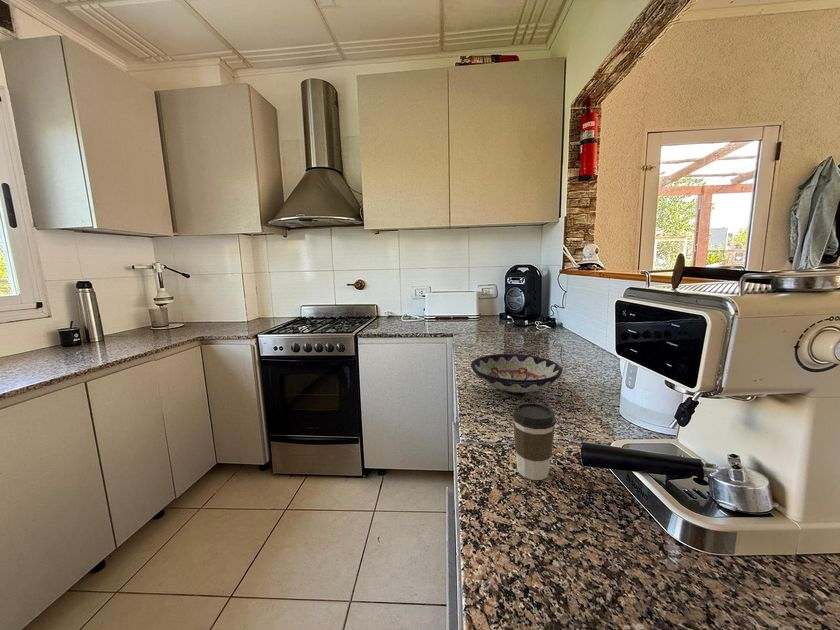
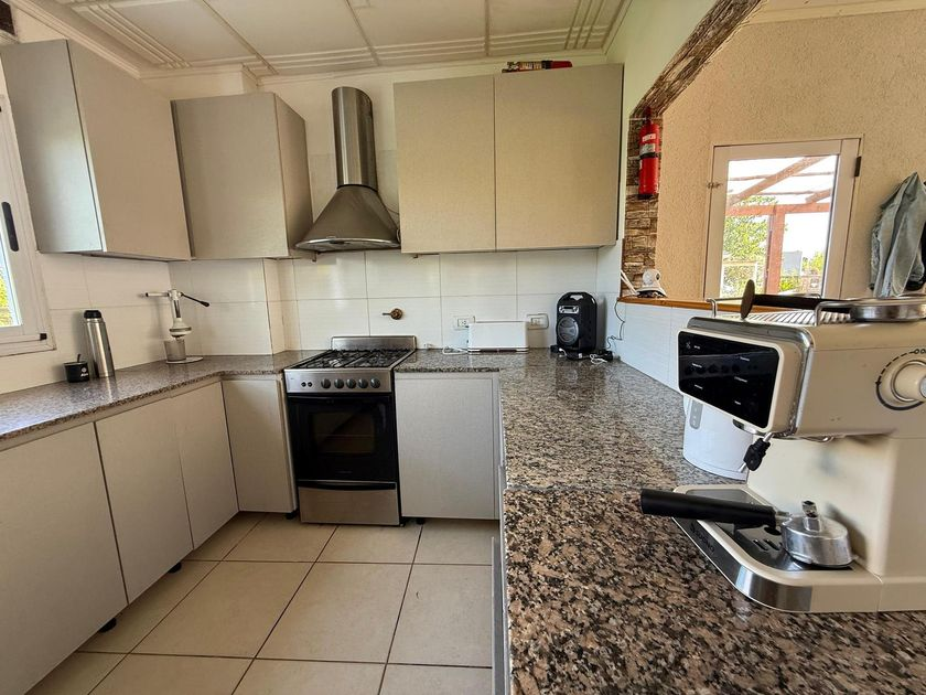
- coffee cup [511,402,557,481]
- bowl [470,353,563,396]
